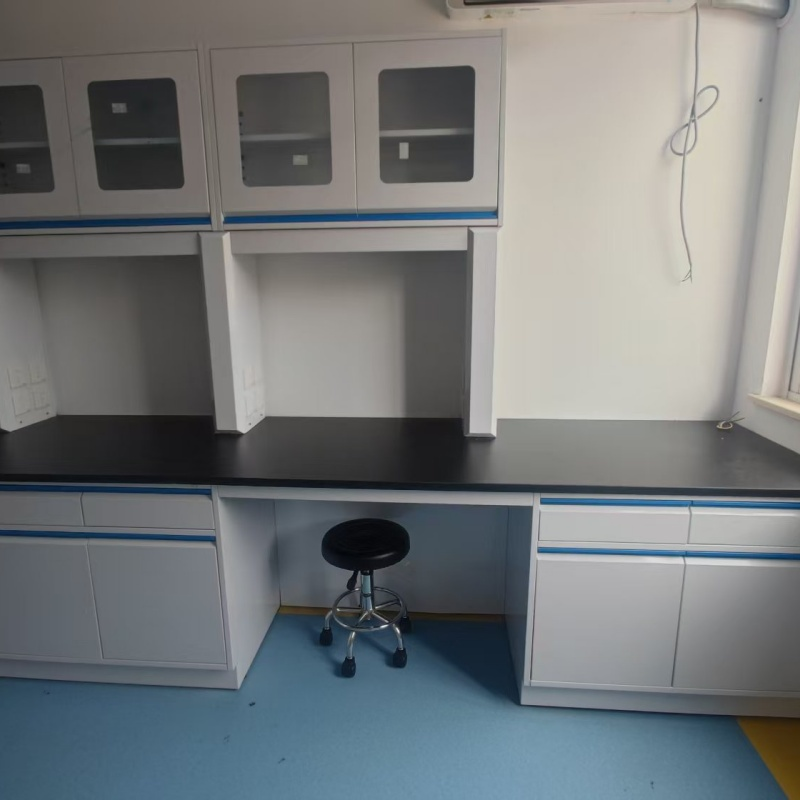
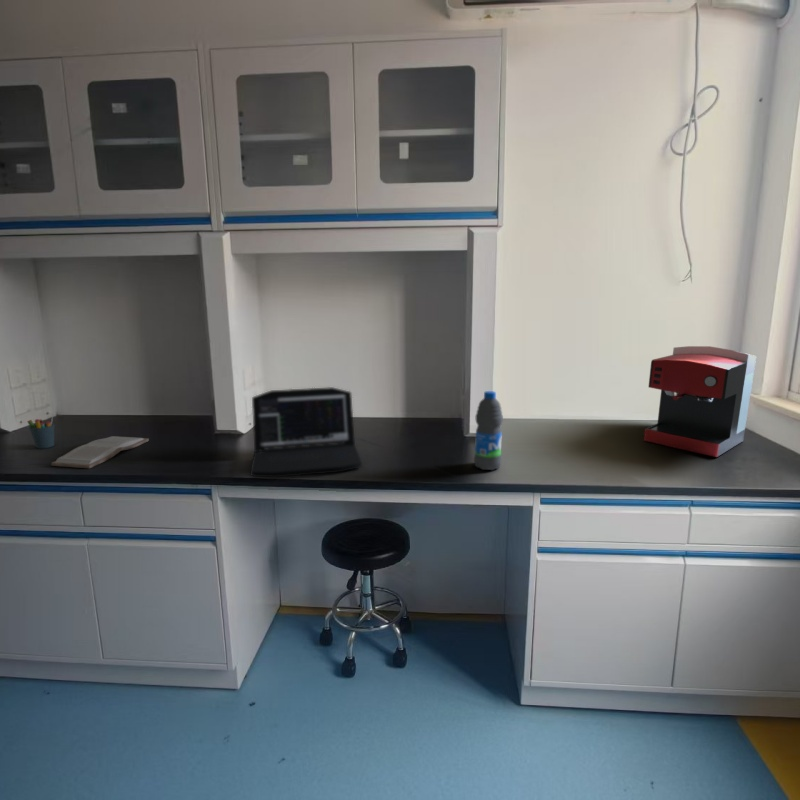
+ pen holder [26,412,55,450]
+ book [50,435,150,469]
+ water bottle [473,390,504,471]
+ coffee maker [643,345,757,458]
+ laptop [249,386,363,479]
